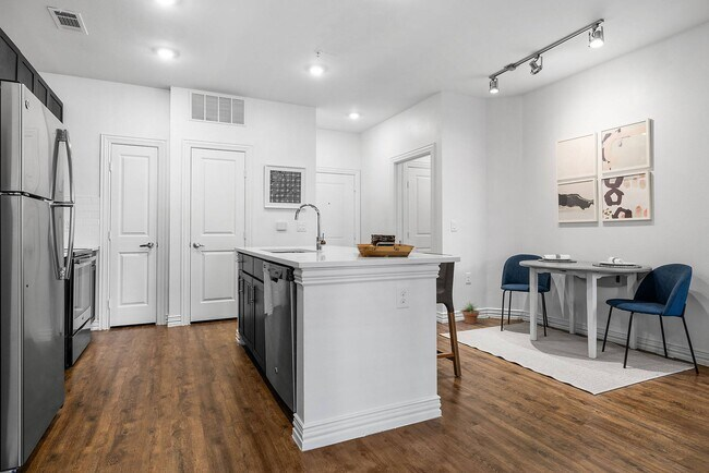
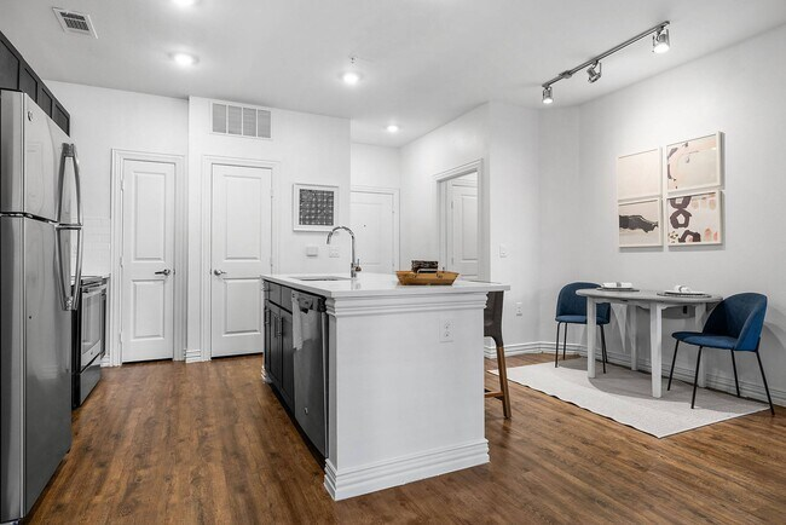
- potted plant [459,300,481,325]
